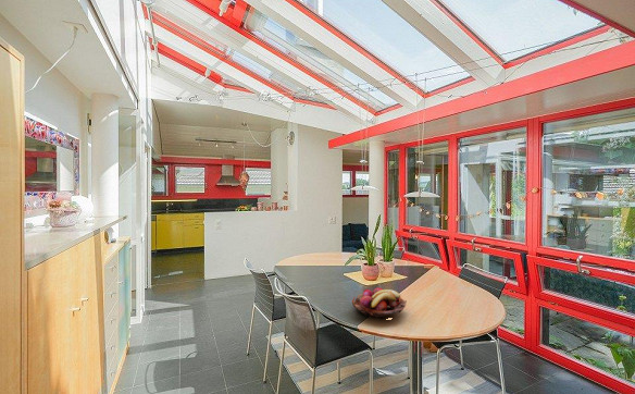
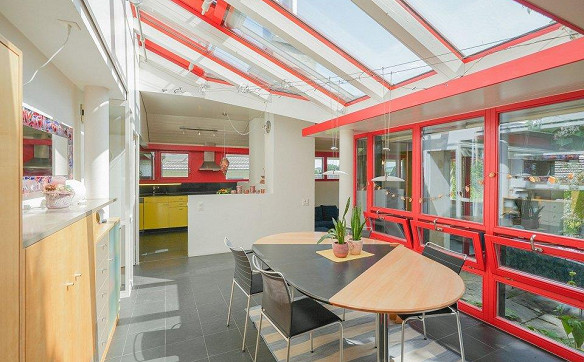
- fruit basket [351,286,408,320]
